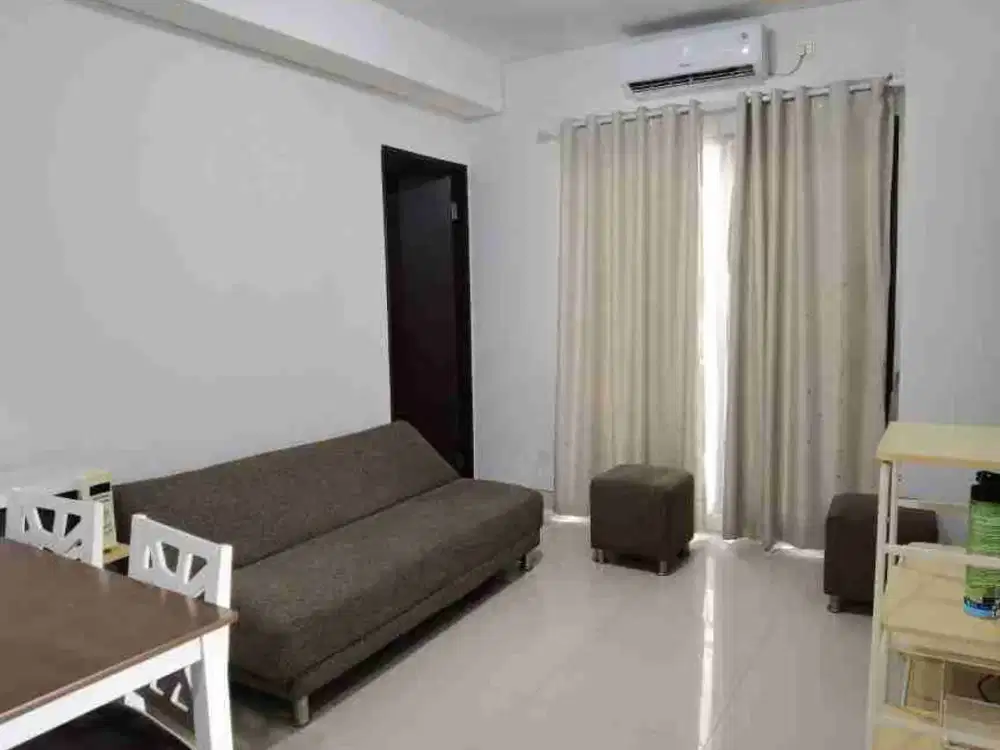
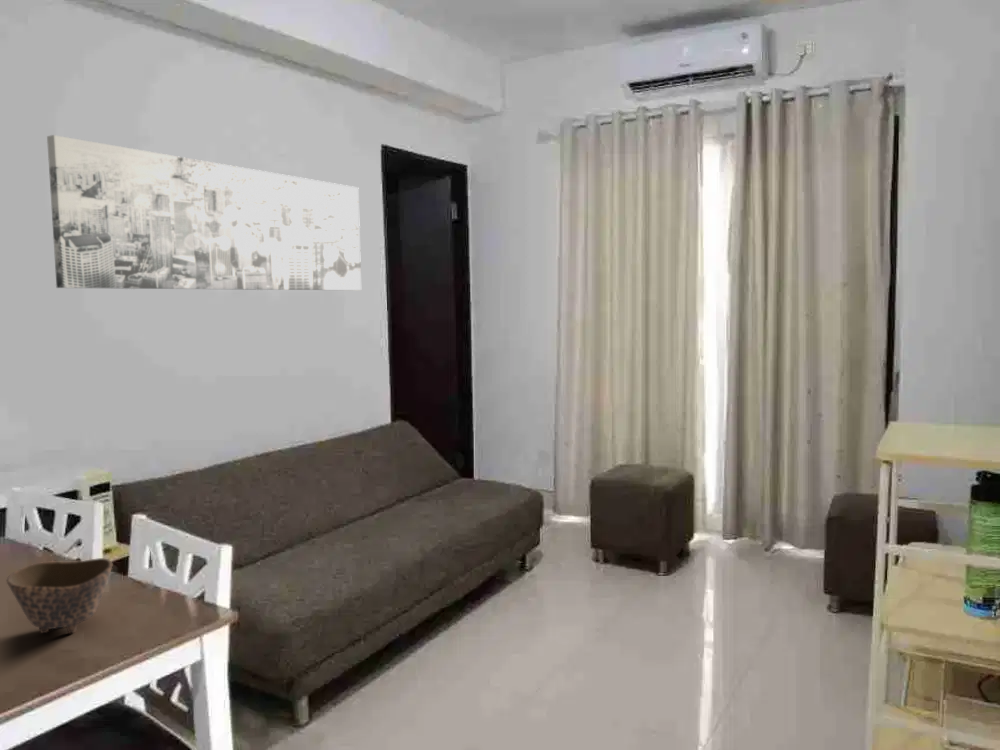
+ wall art [46,134,362,291]
+ bowl [6,557,113,634]
